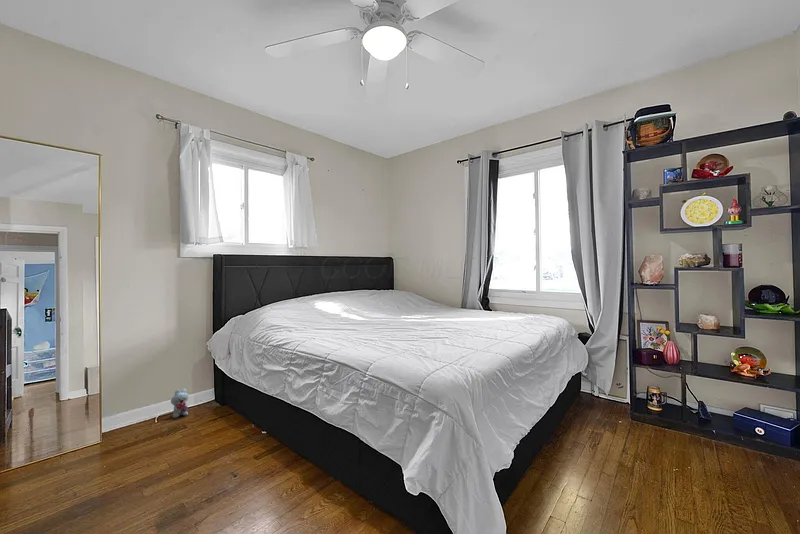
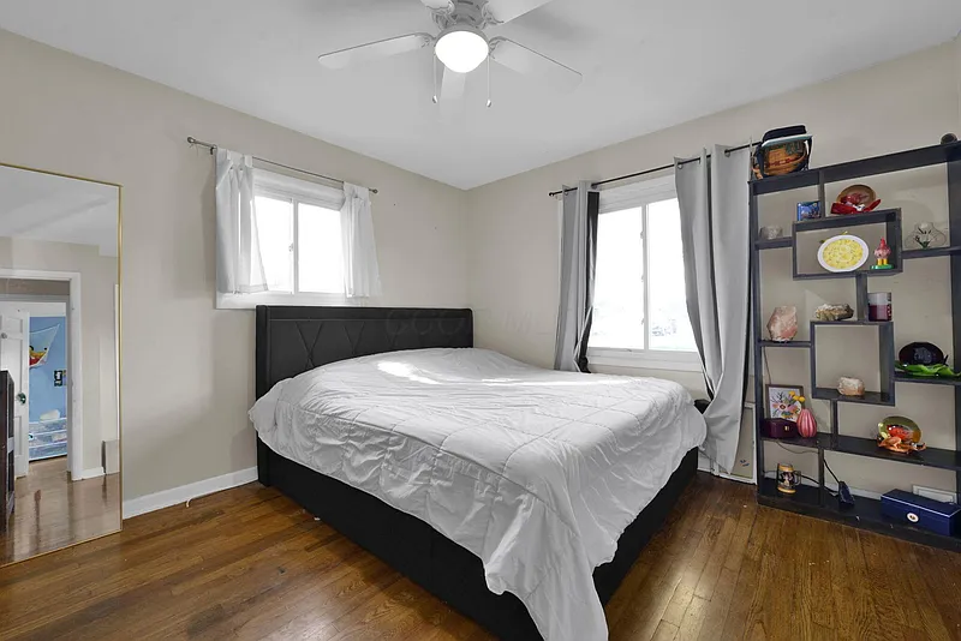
- plush toy [170,388,189,420]
